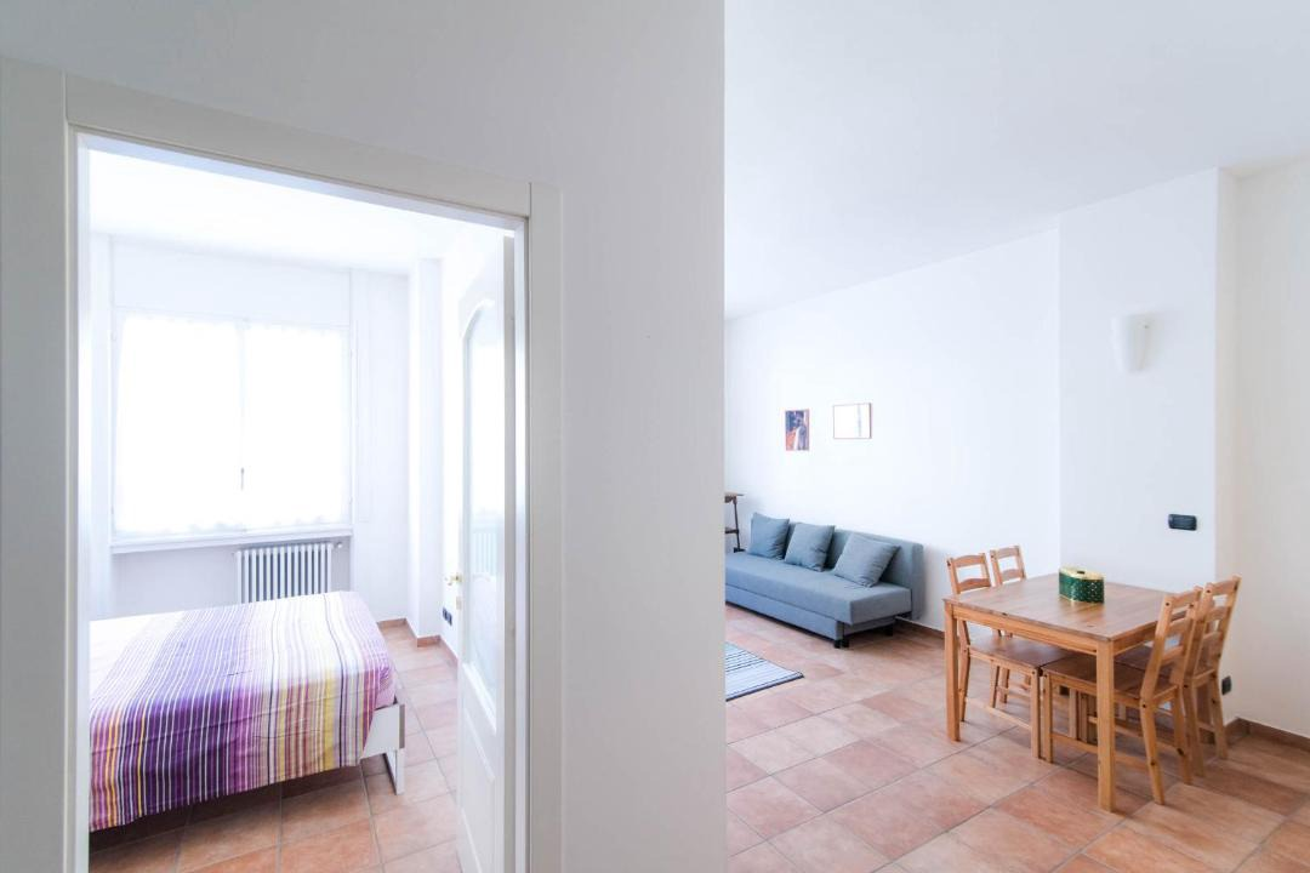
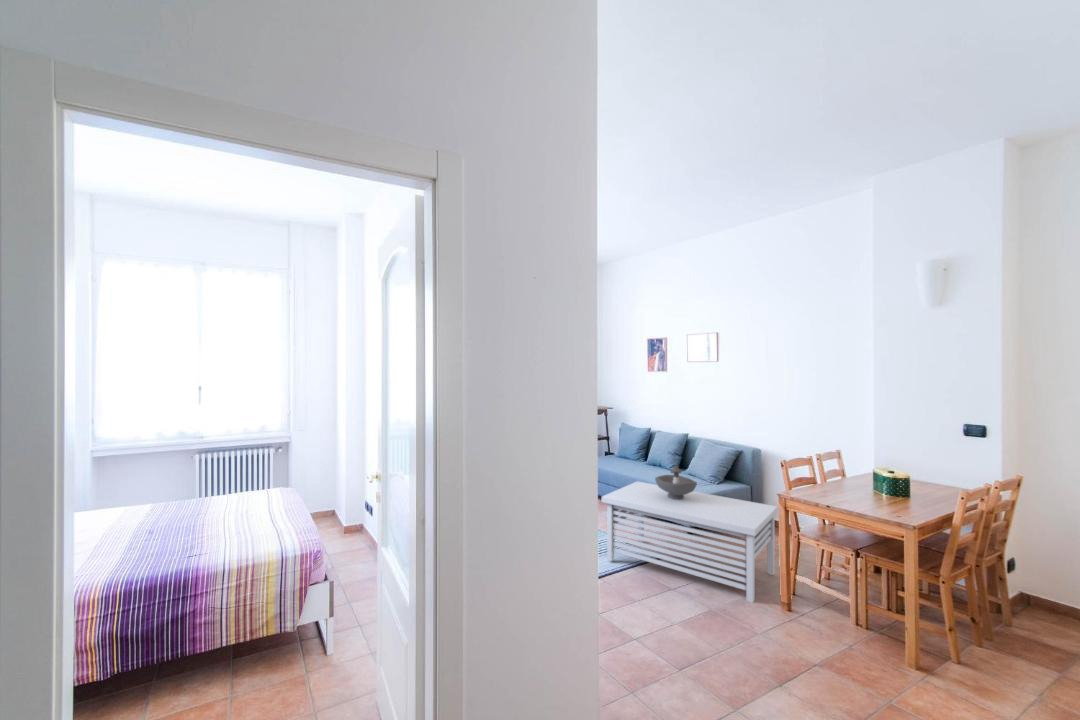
+ decorative bowl [654,465,698,500]
+ coffee table [601,480,779,603]
